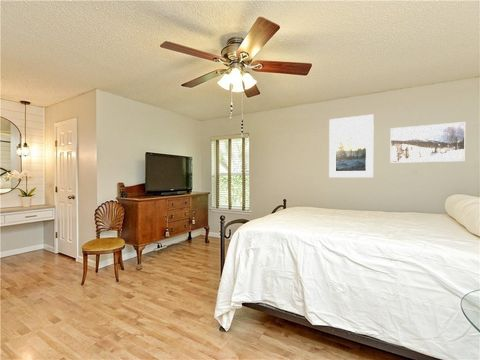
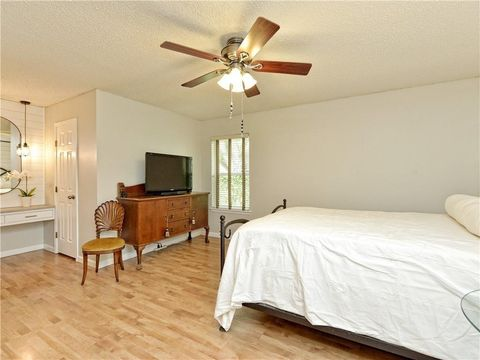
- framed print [328,113,375,178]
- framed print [389,121,466,164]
